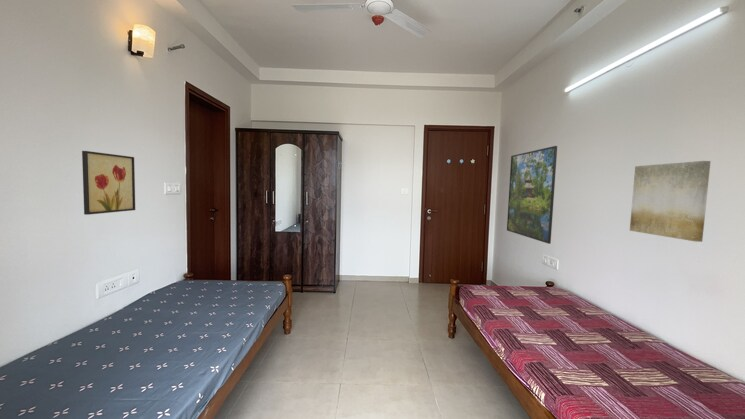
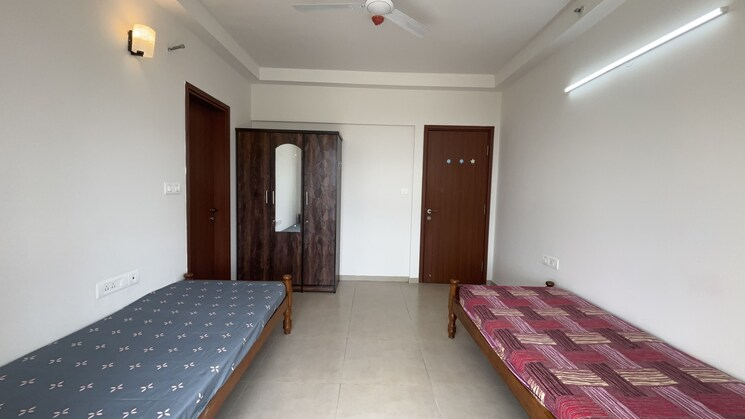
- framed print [506,145,558,245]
- wall art [81,150,136,216]
- wall art [629,160,712,243]
